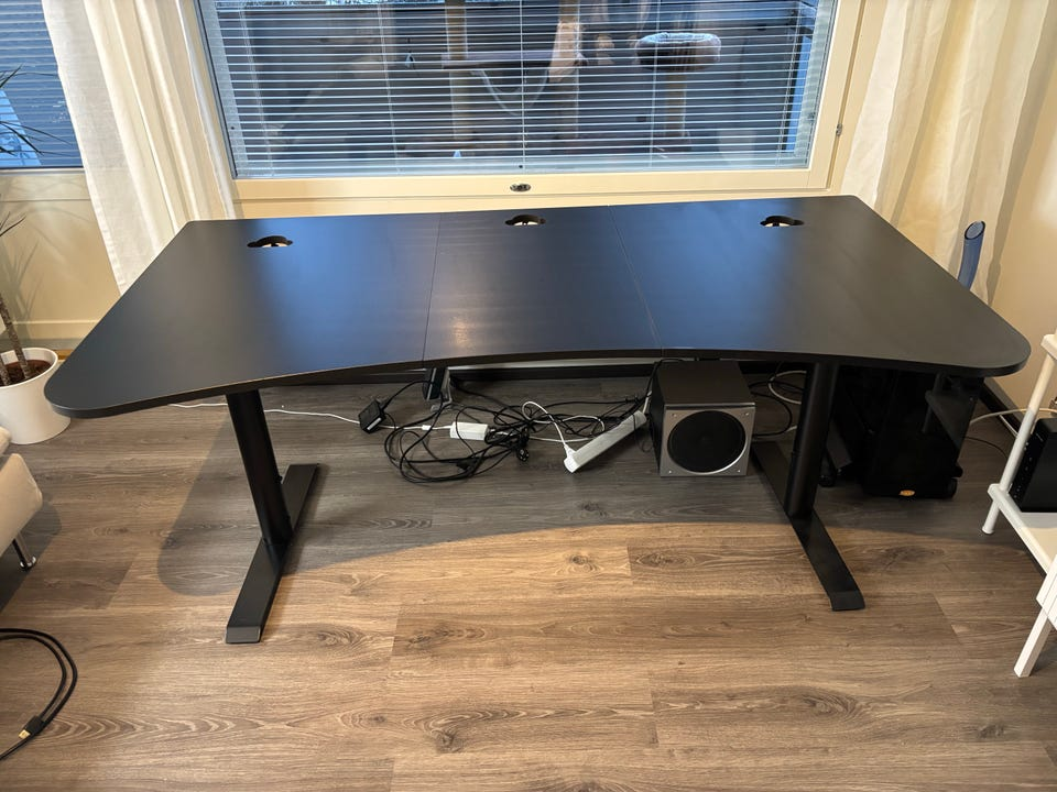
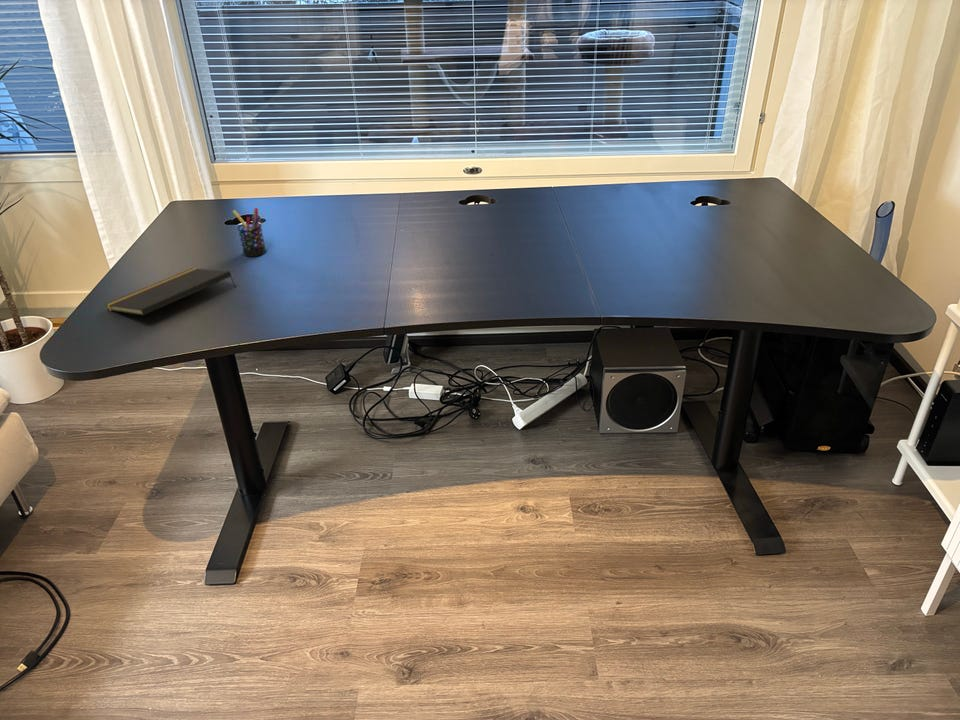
+ pen holder [231,206,267,258]
+ notepad [104,267,237,316]
